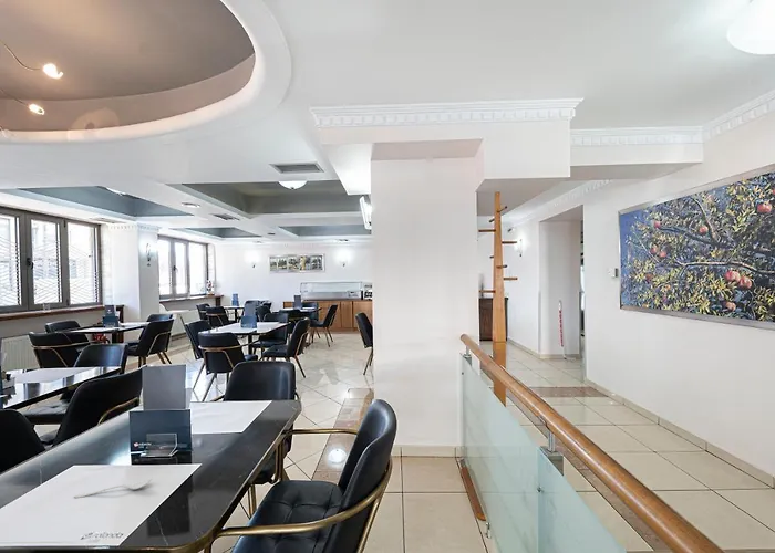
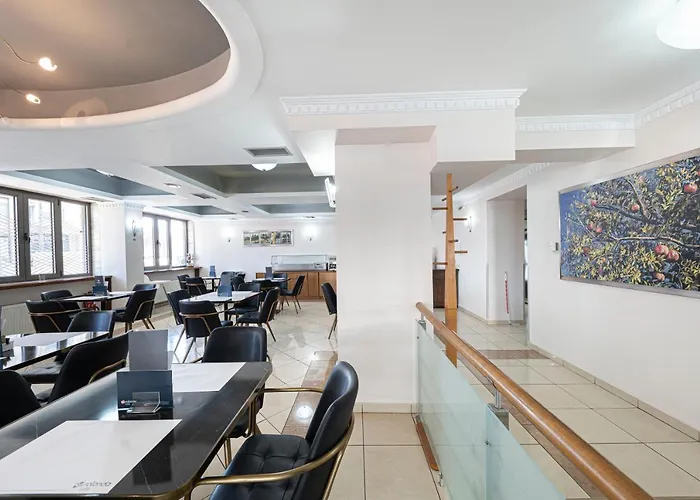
- spoon [73,477,154,499]
